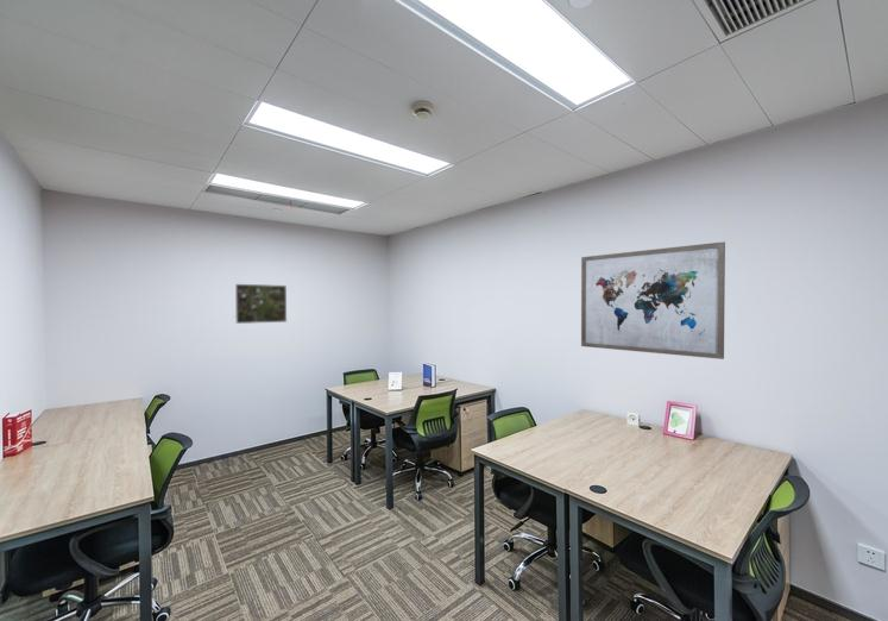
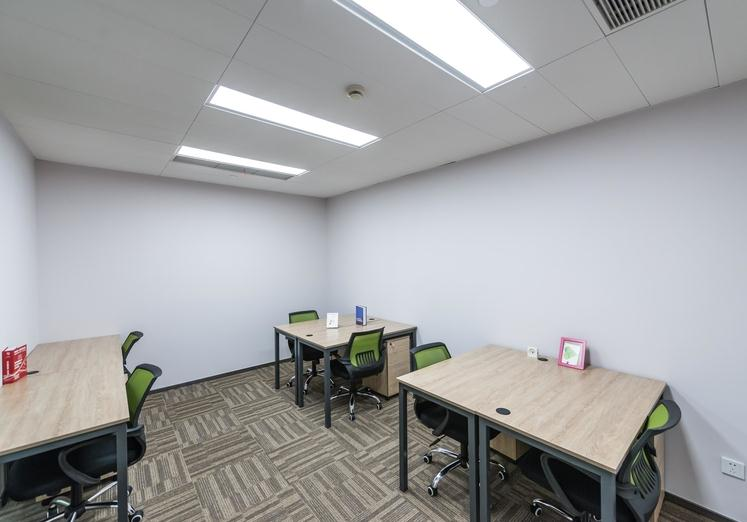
- wall art [580,240,726,360]
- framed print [234,283,288,325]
